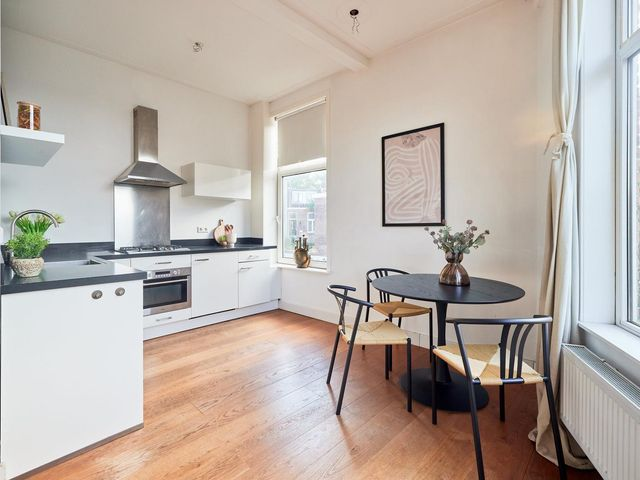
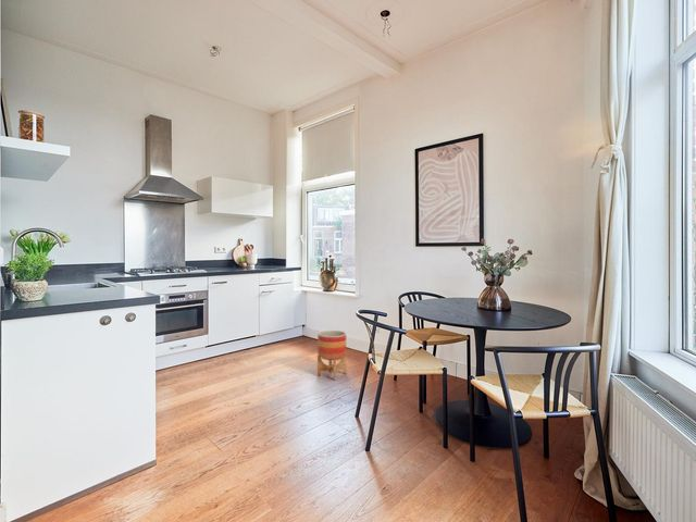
+ planter [316,330,348,381]
